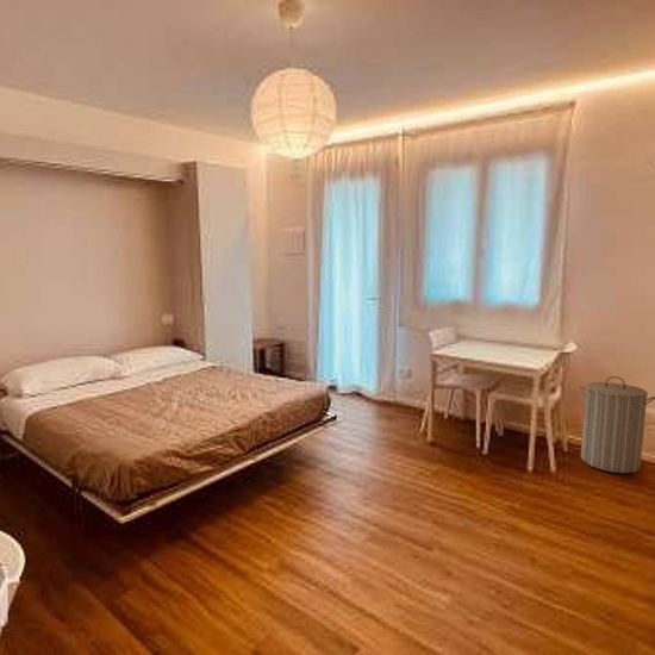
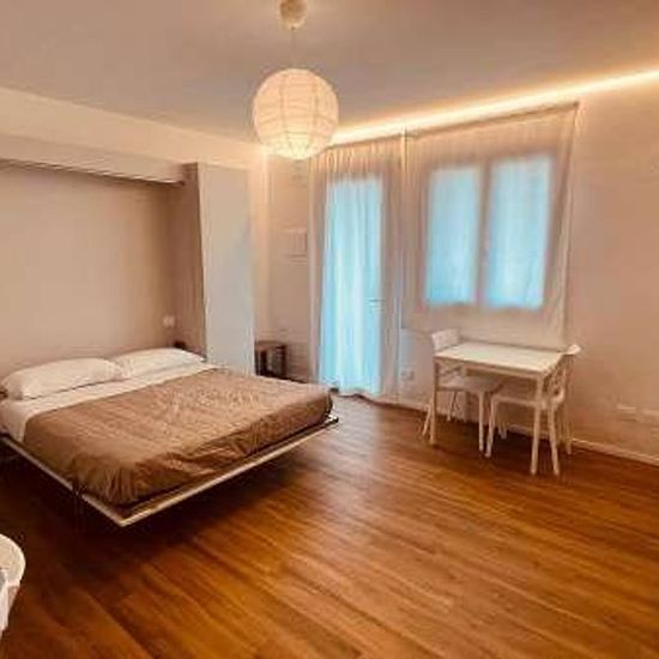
- laundry hamper [578,375,655,474]
